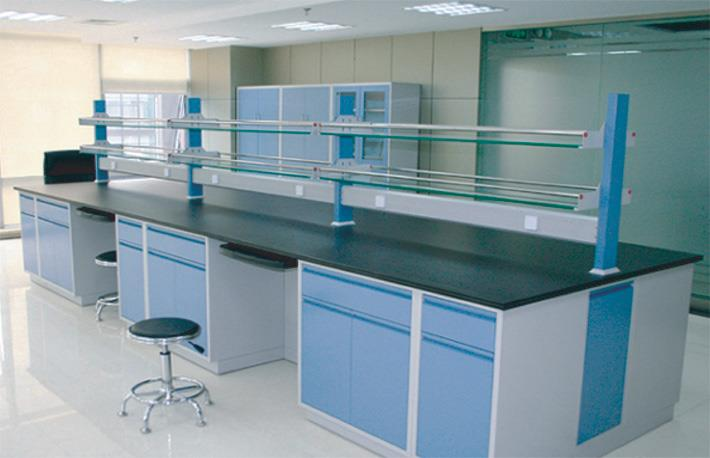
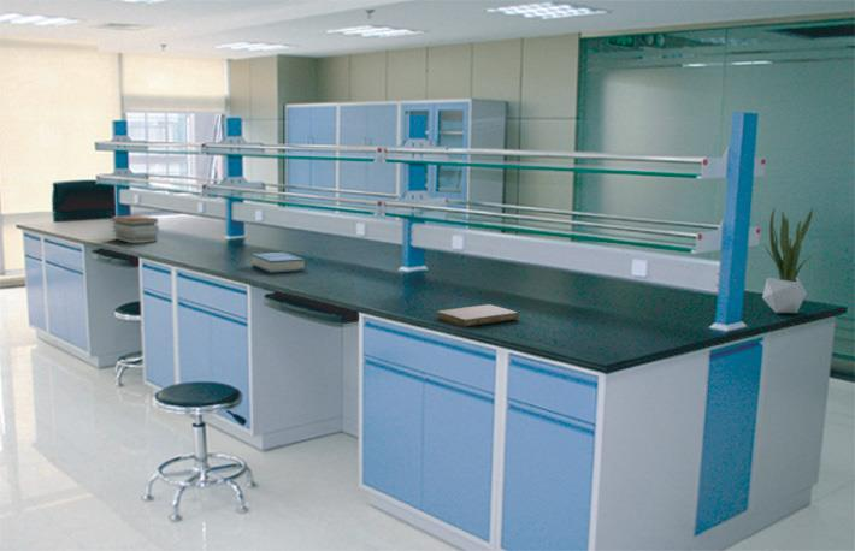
+ book stack [110,214,160,244]
+ potted plant [761,206,819,314]
+ notebook [435,303,520,328]
+ hardback book [250,251,307,274]
